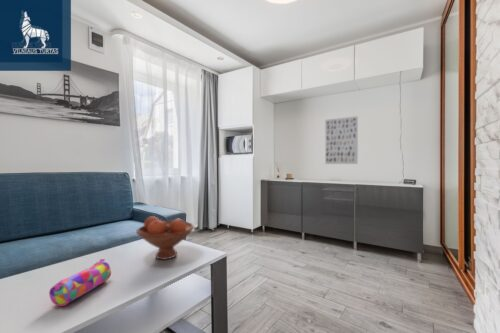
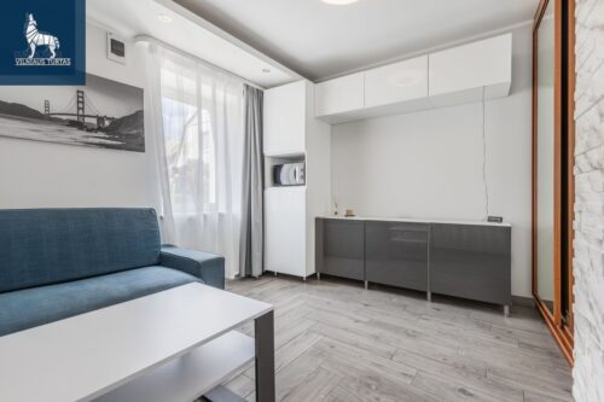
- fruit bowl [135,215,195,261]
- wall art [324,115,359,165]
- pencil case [48,258,112,307]
